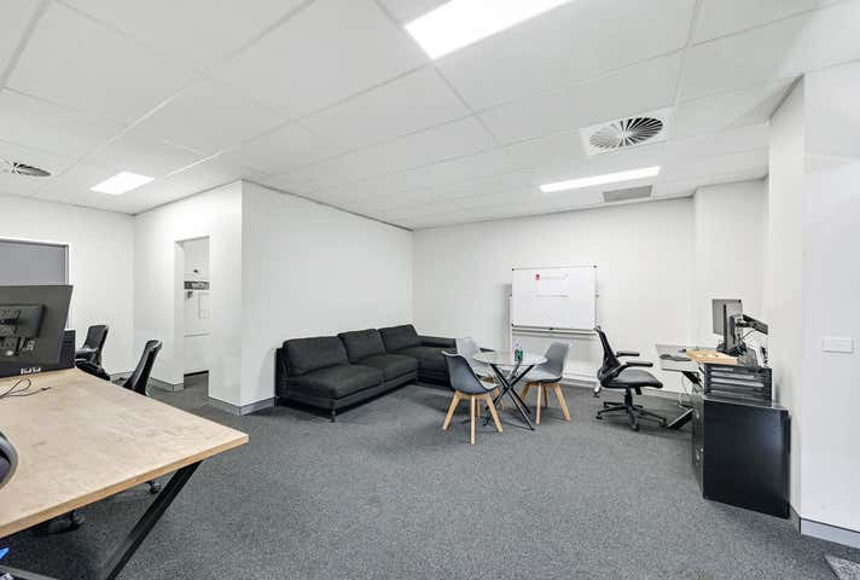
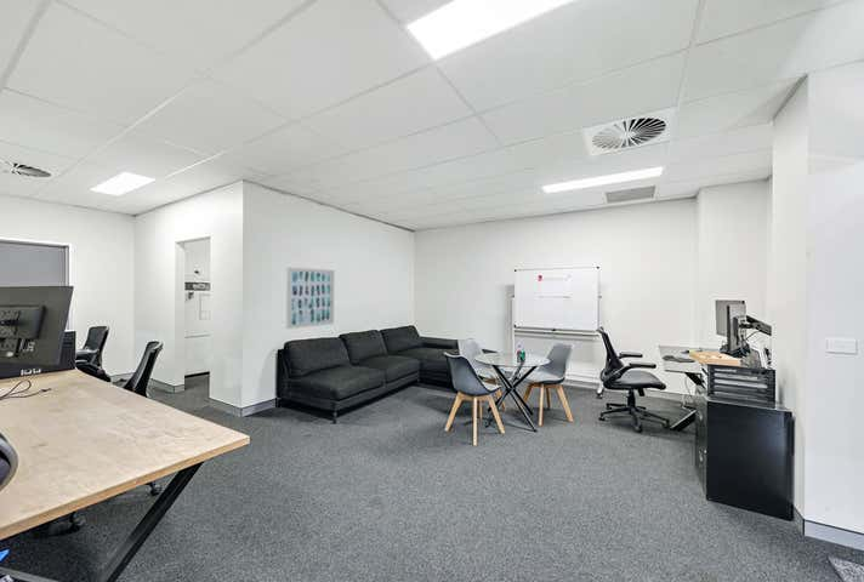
+ wall art [285,266,335,330]
